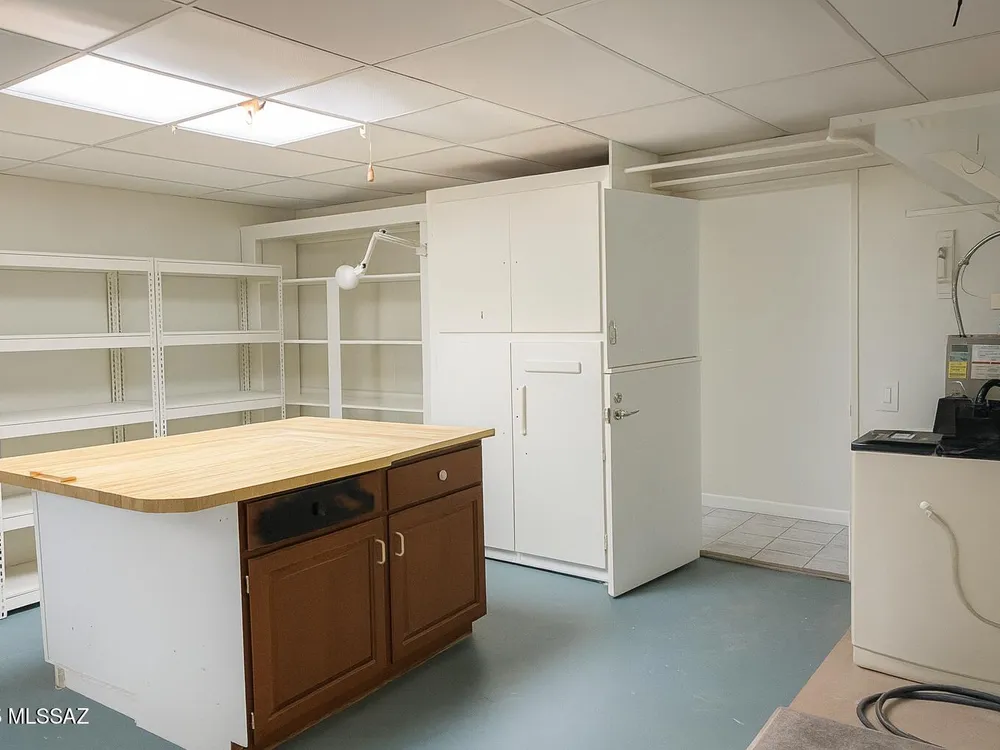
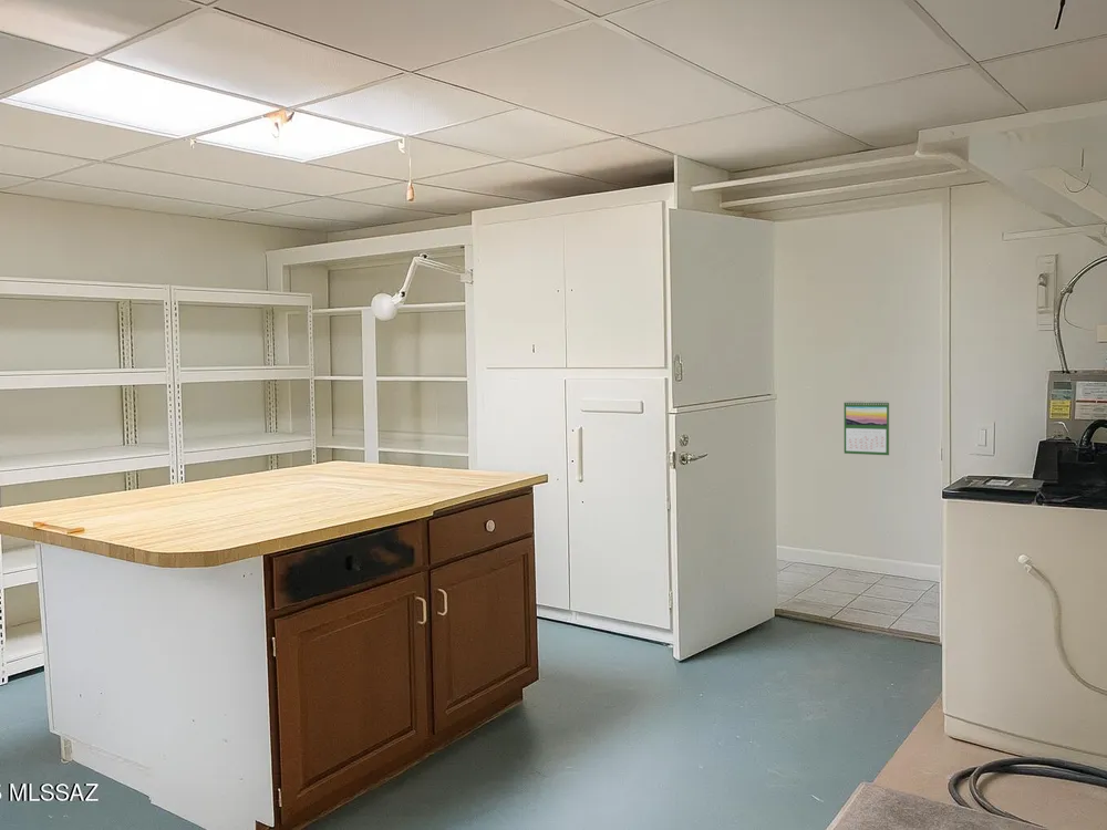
+ calendar [844,400,890,456]
